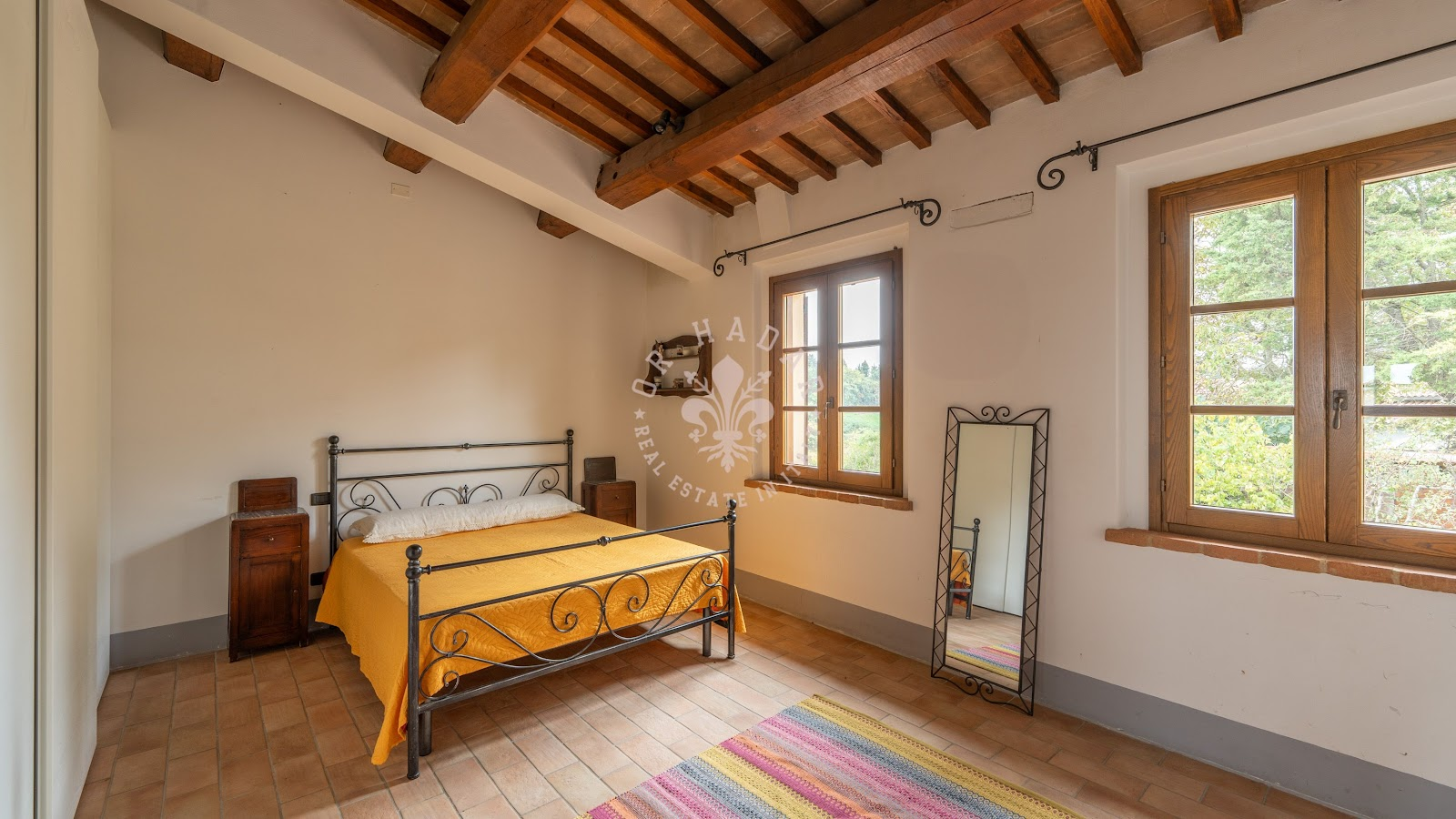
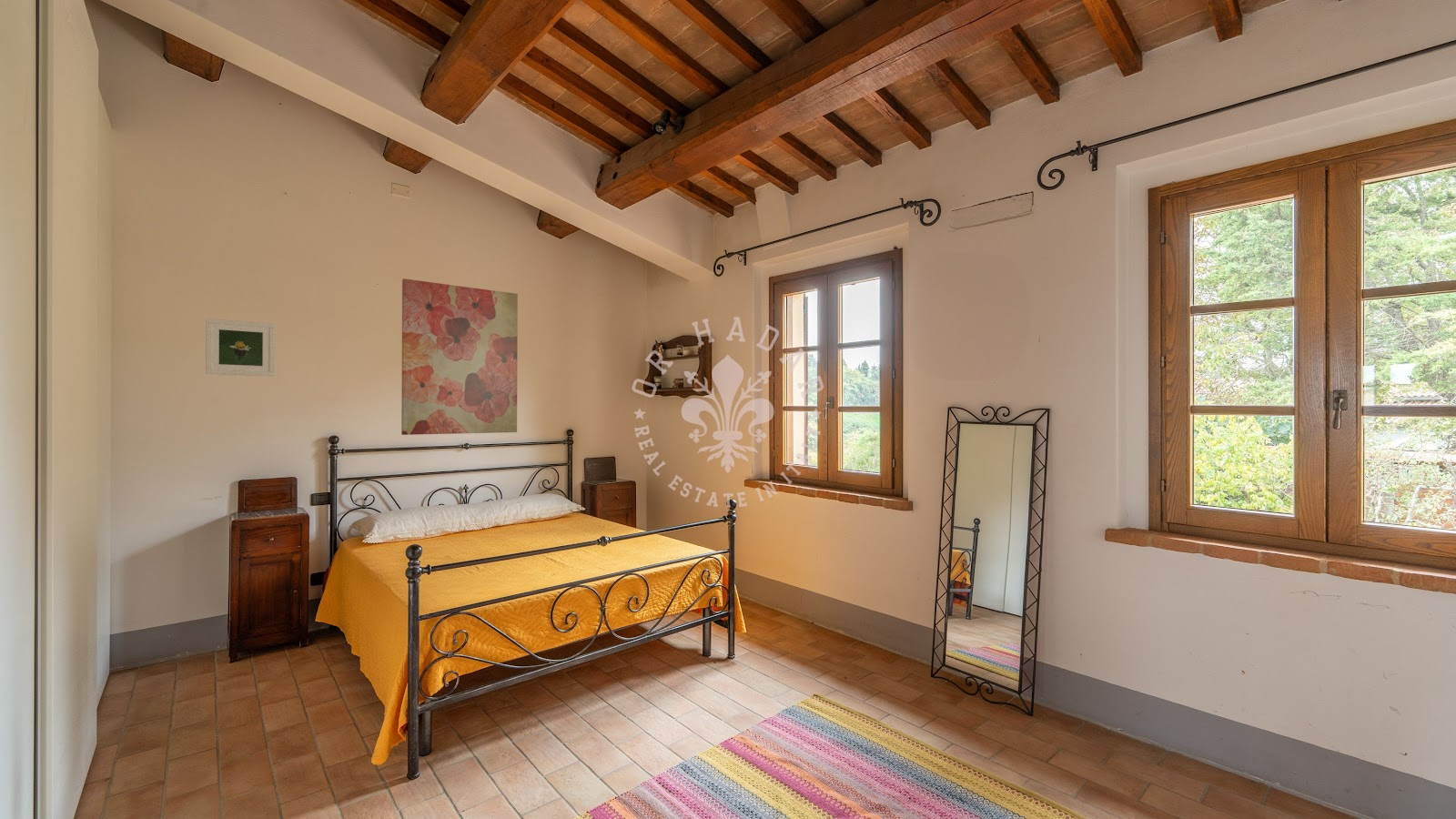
+ wall art [400,278,519,436]
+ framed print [205,318,276,377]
